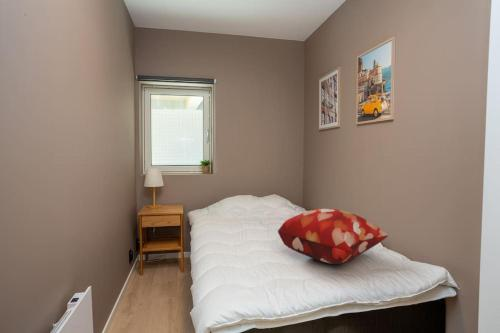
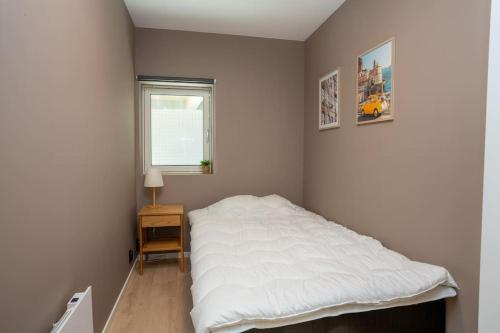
- decorative pillow [277,207,389,265]
